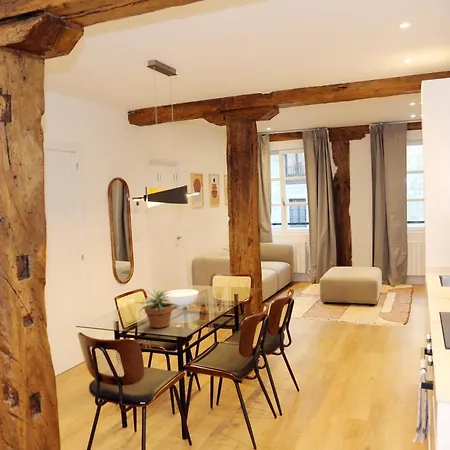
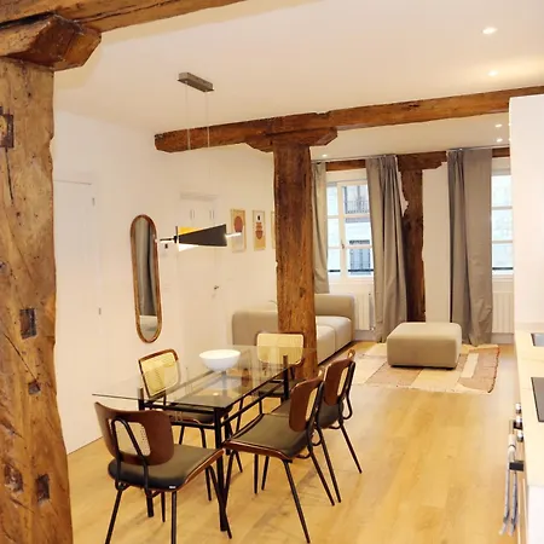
- potted plant [138,288,181,329]
